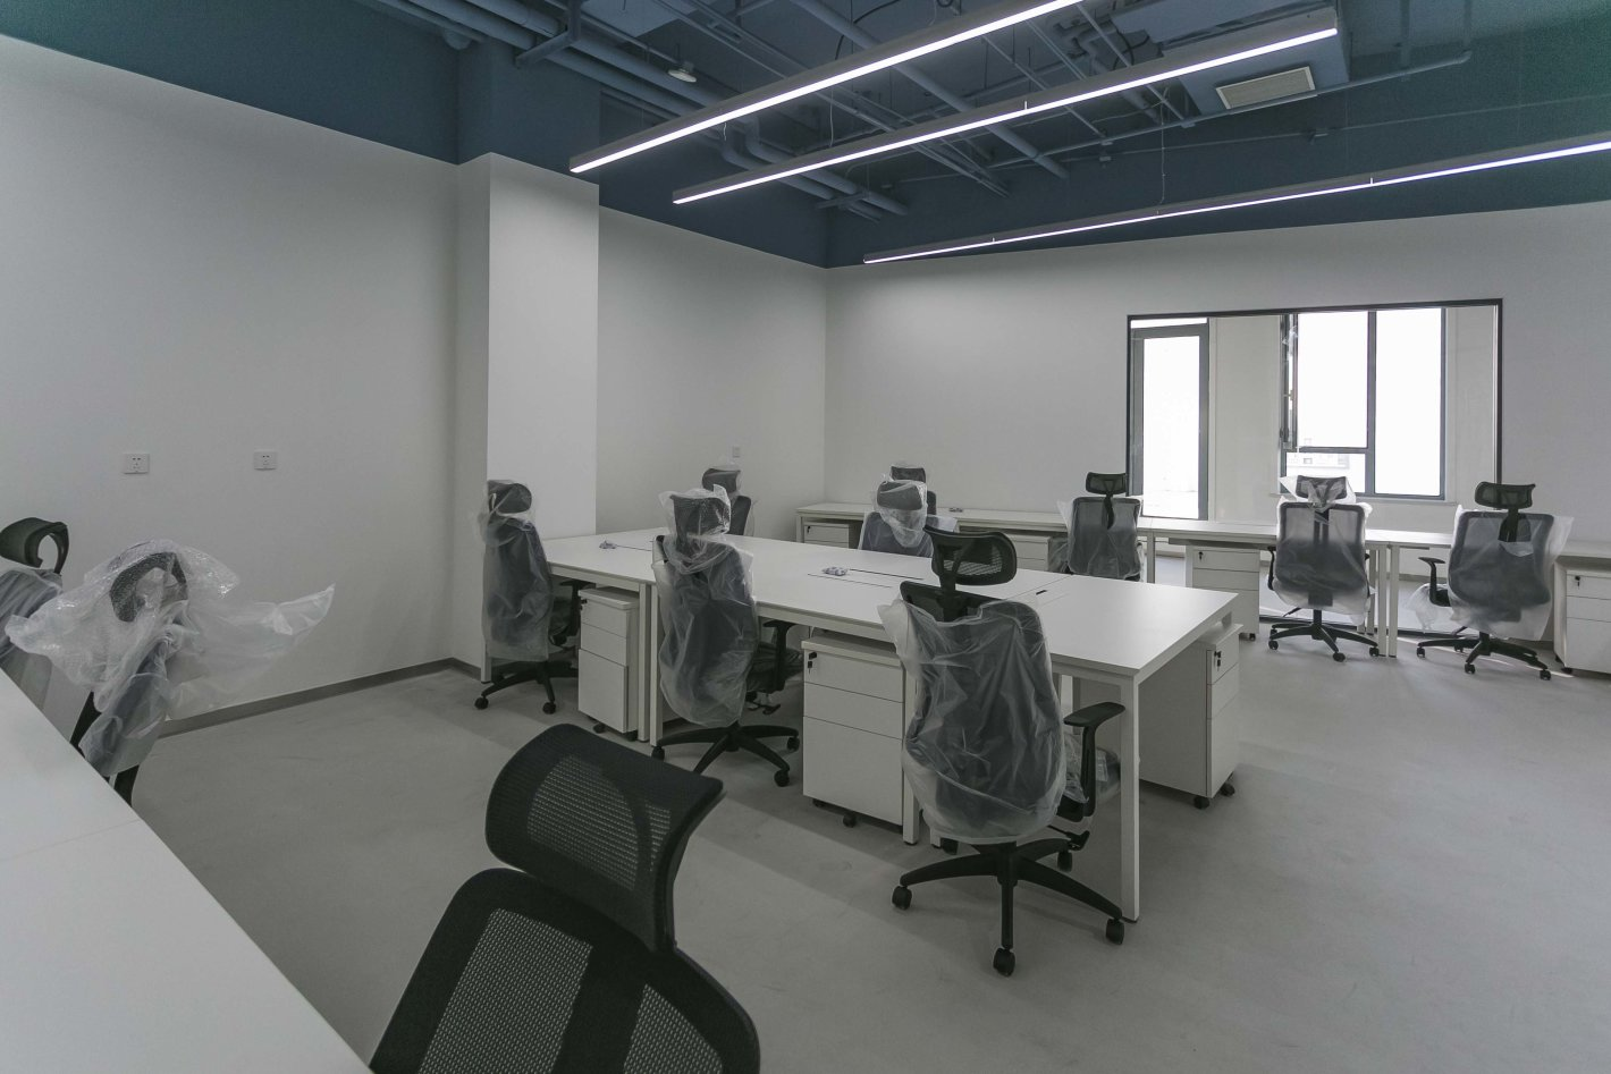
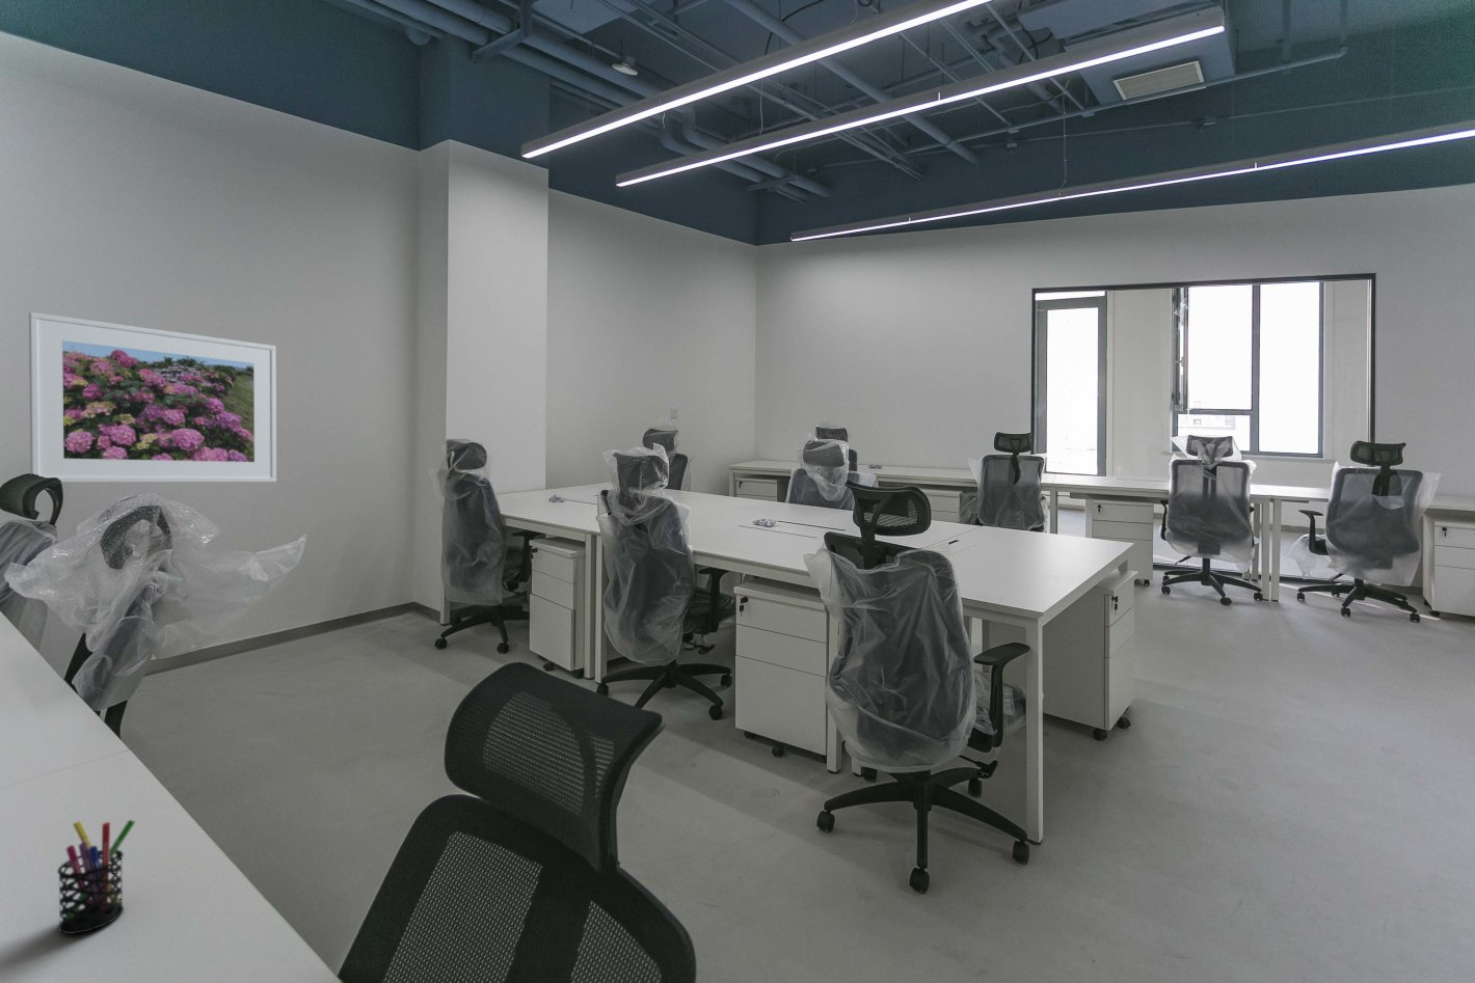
+ pen holder [56,820,136,935]
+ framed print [29,312,278,484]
